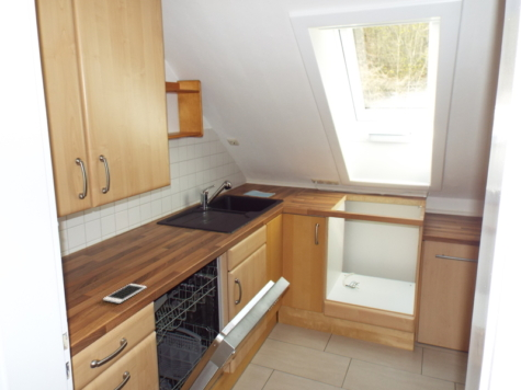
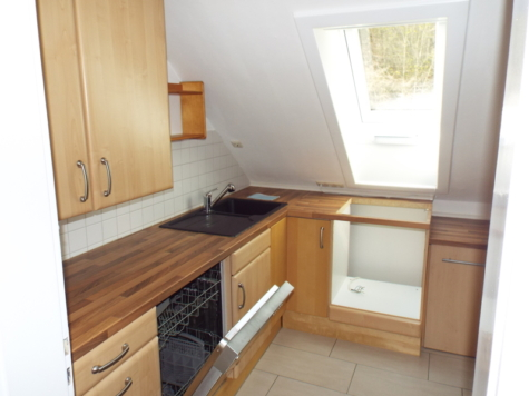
- cell phone [102,283,147,305]
